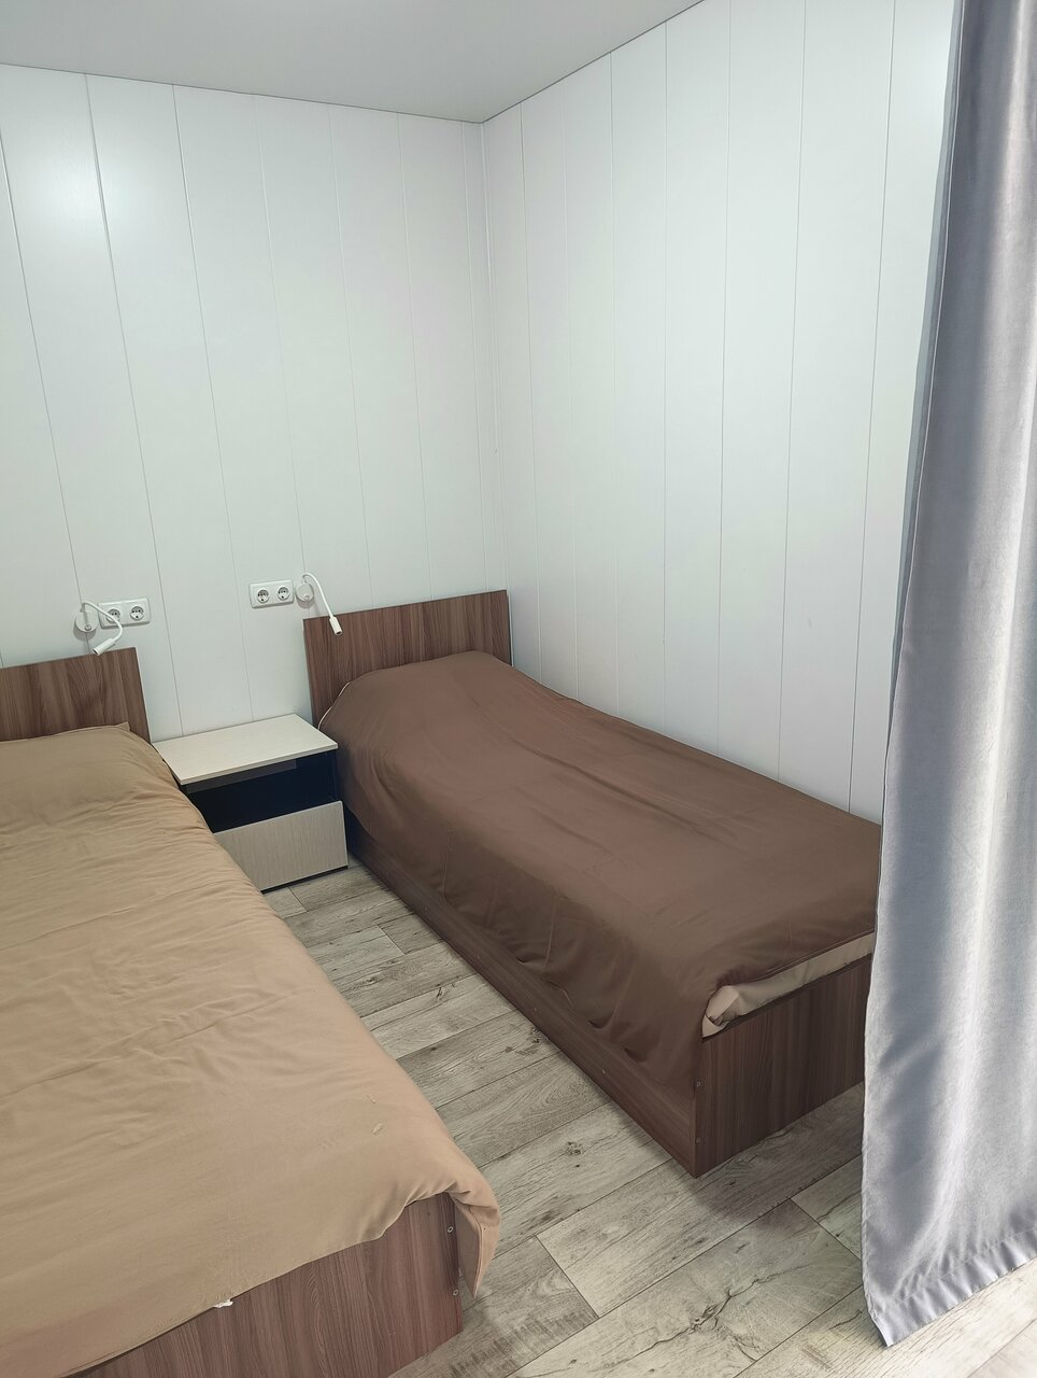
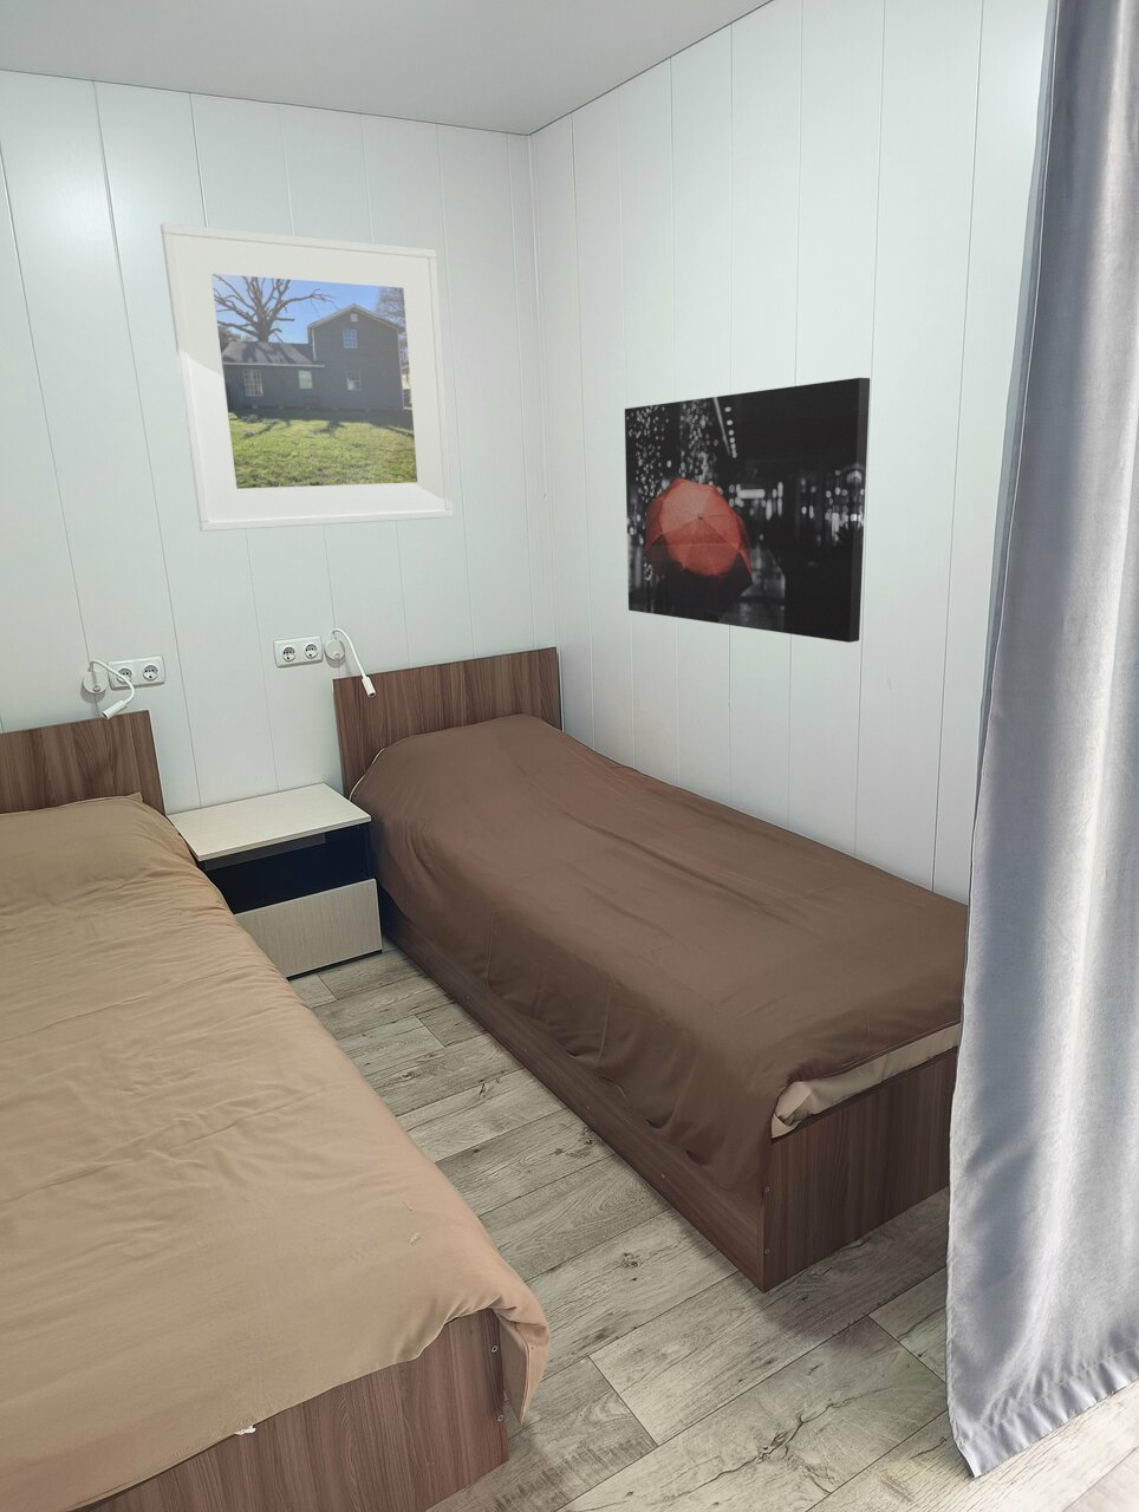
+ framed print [159,222,453,532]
+ wall art [623,377,871,644]
